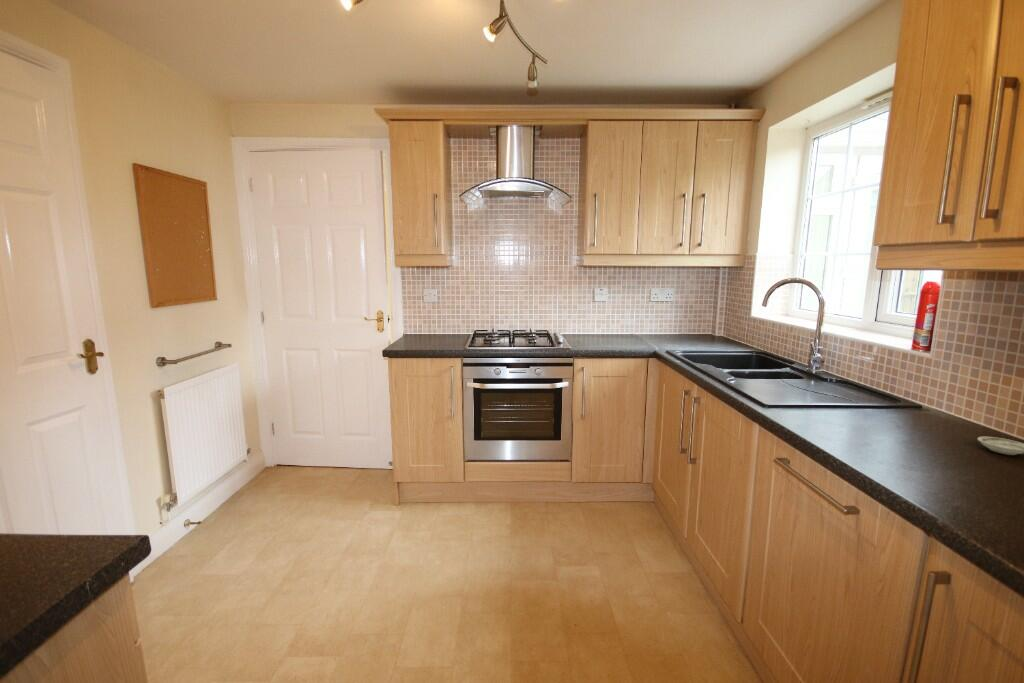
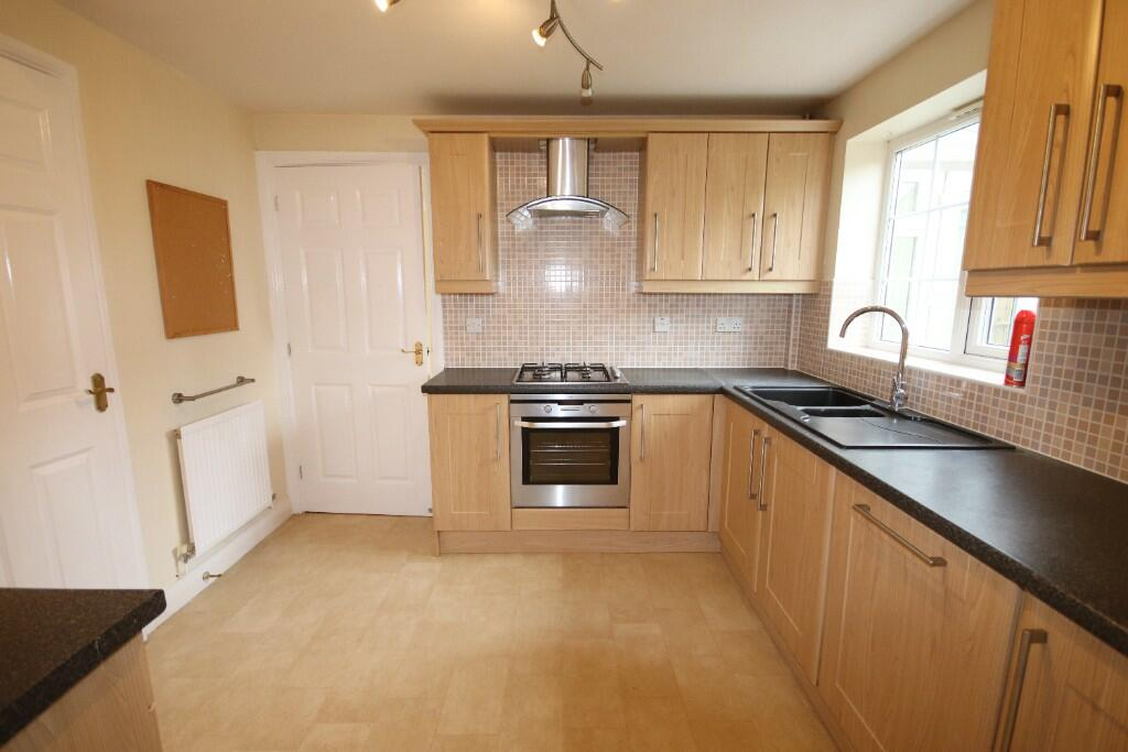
- saucer [977,436,1024,456]
